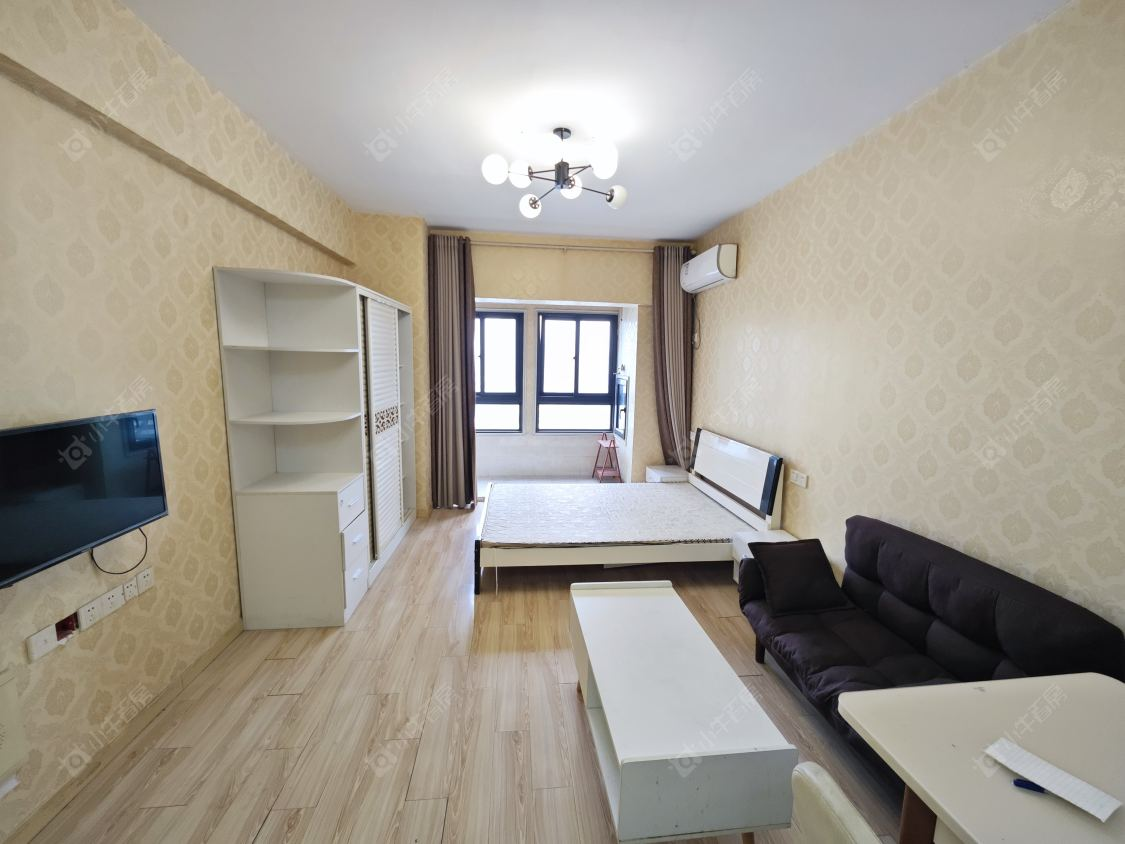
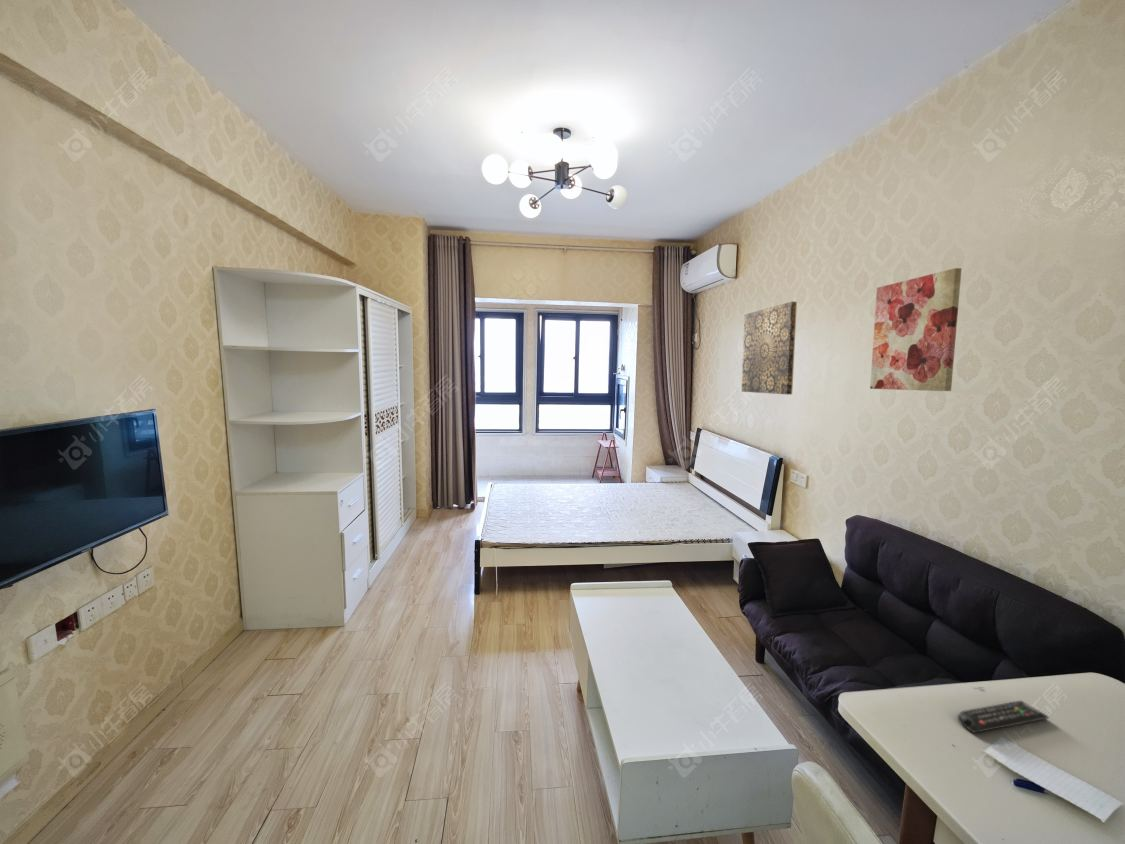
+ remote control [956,700,1050,734]
+ wall art [869,267,963,392]
+ wall art [741,301,798,395]
